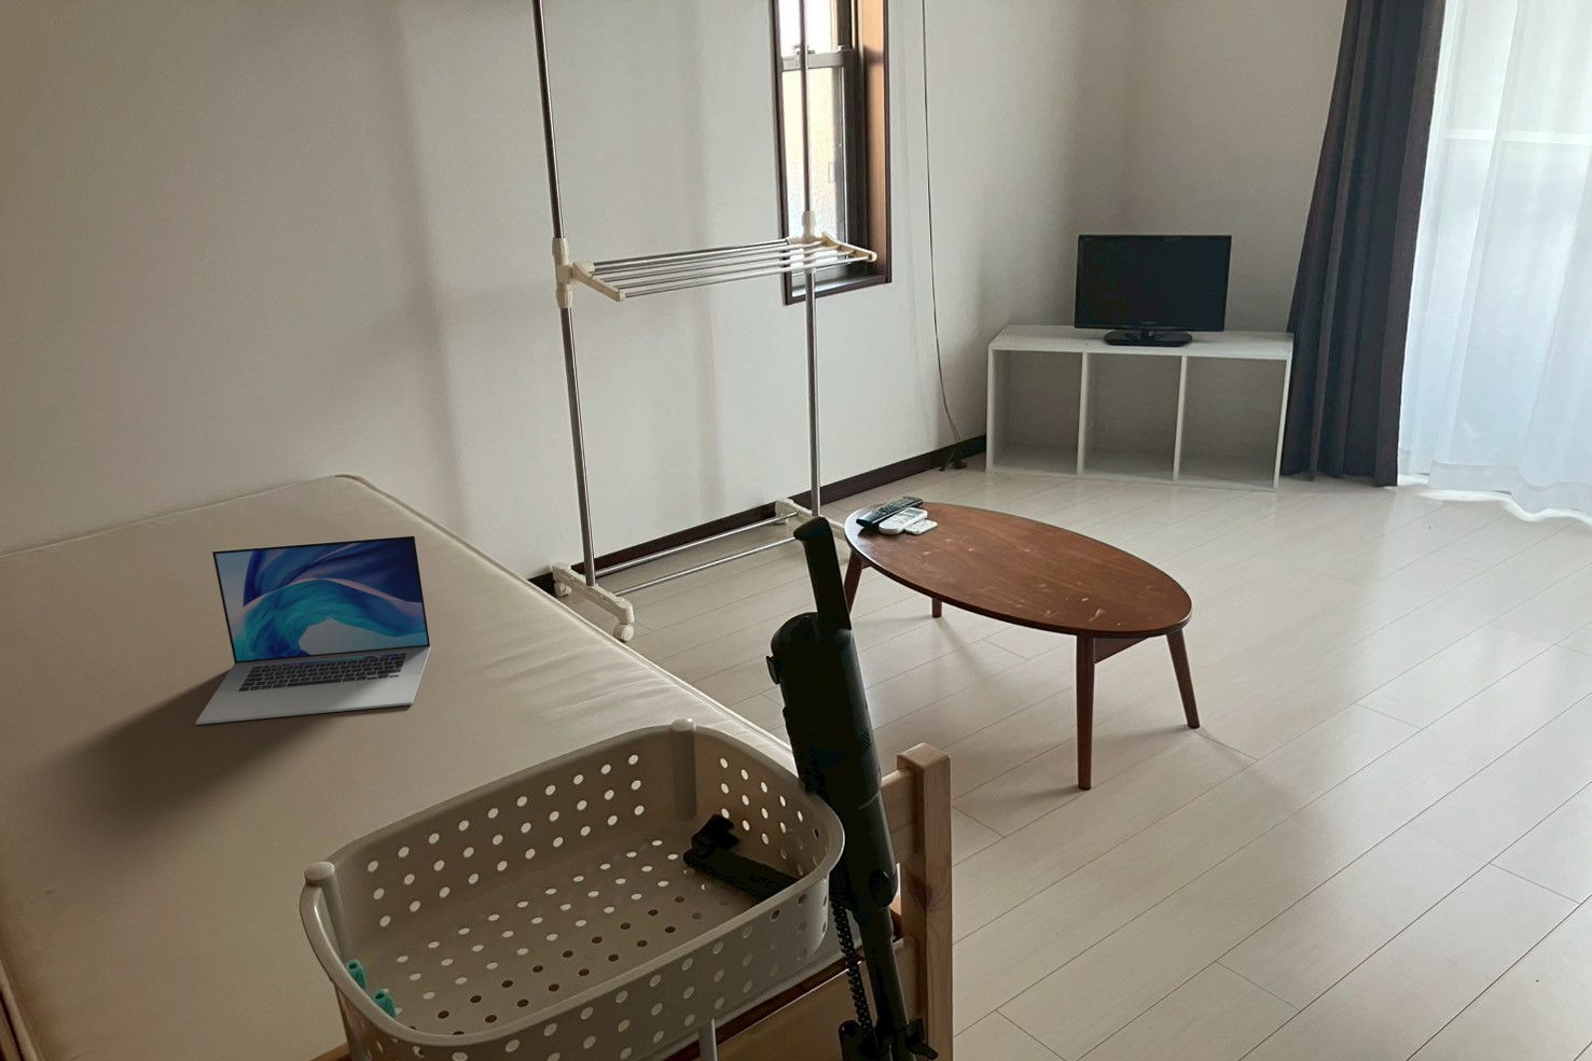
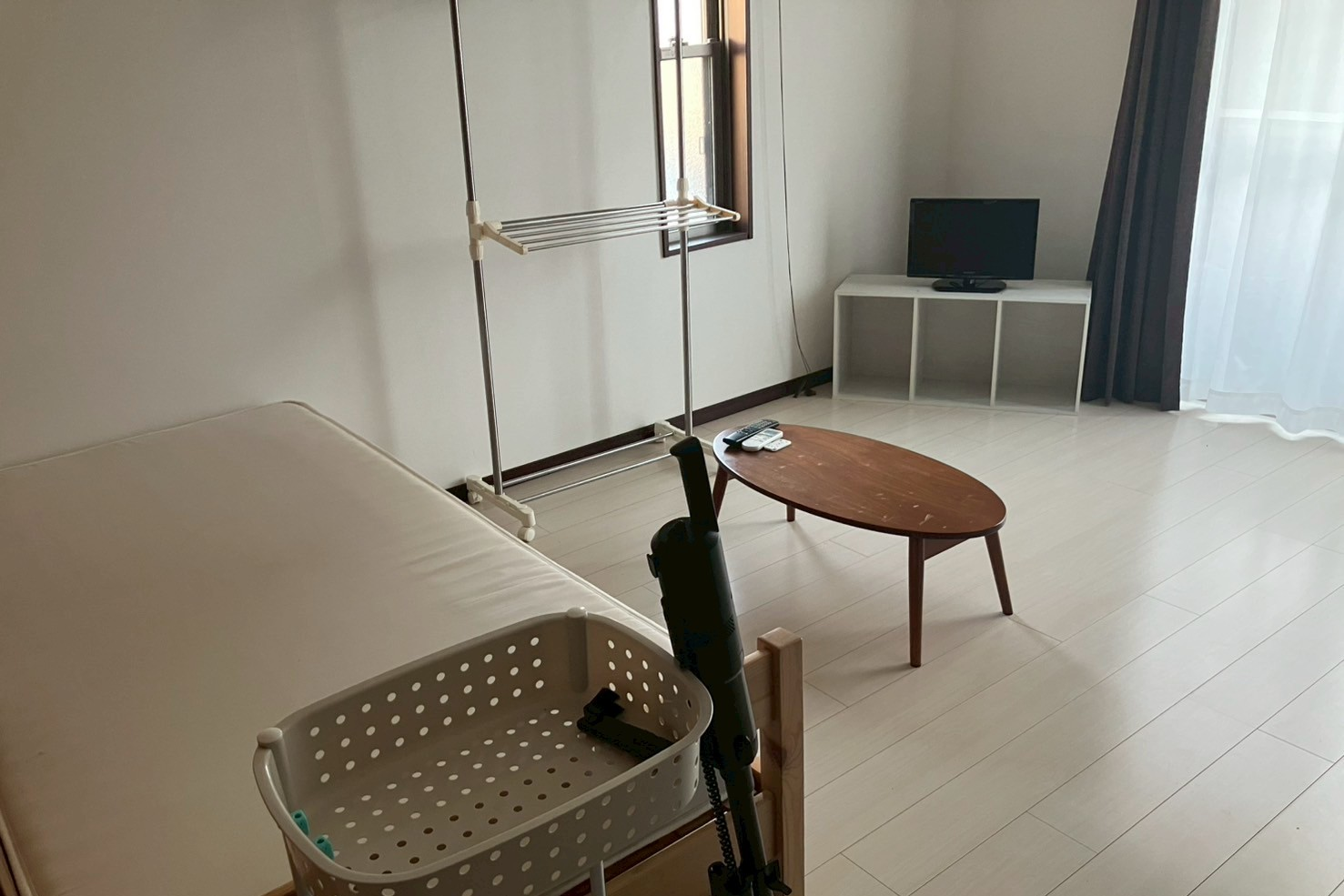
- laptop [195,534,432,726]
